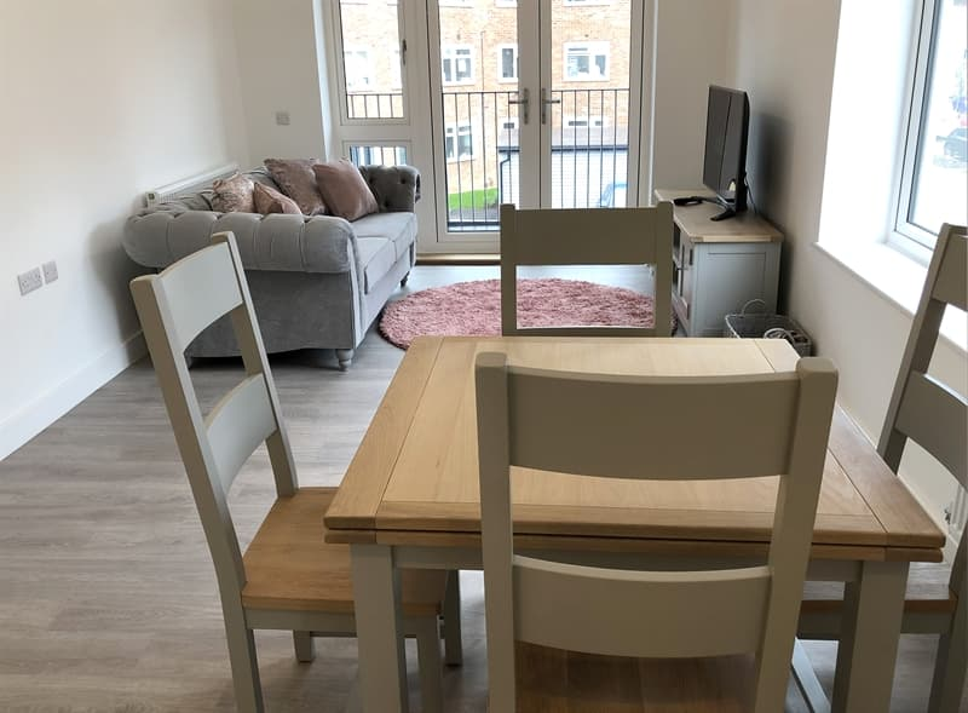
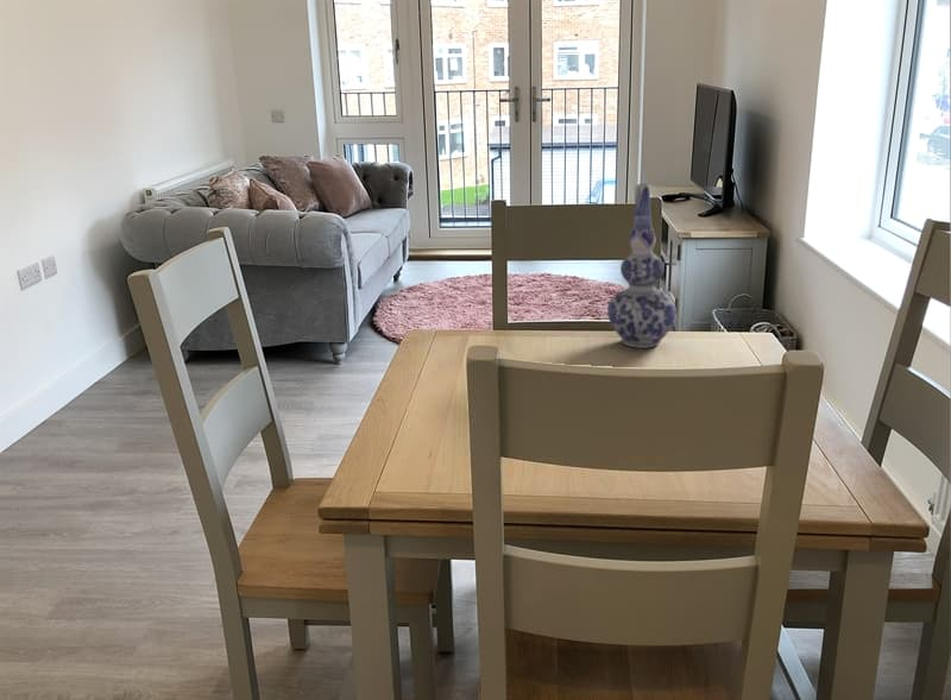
+ vase [606,183,678,349]
